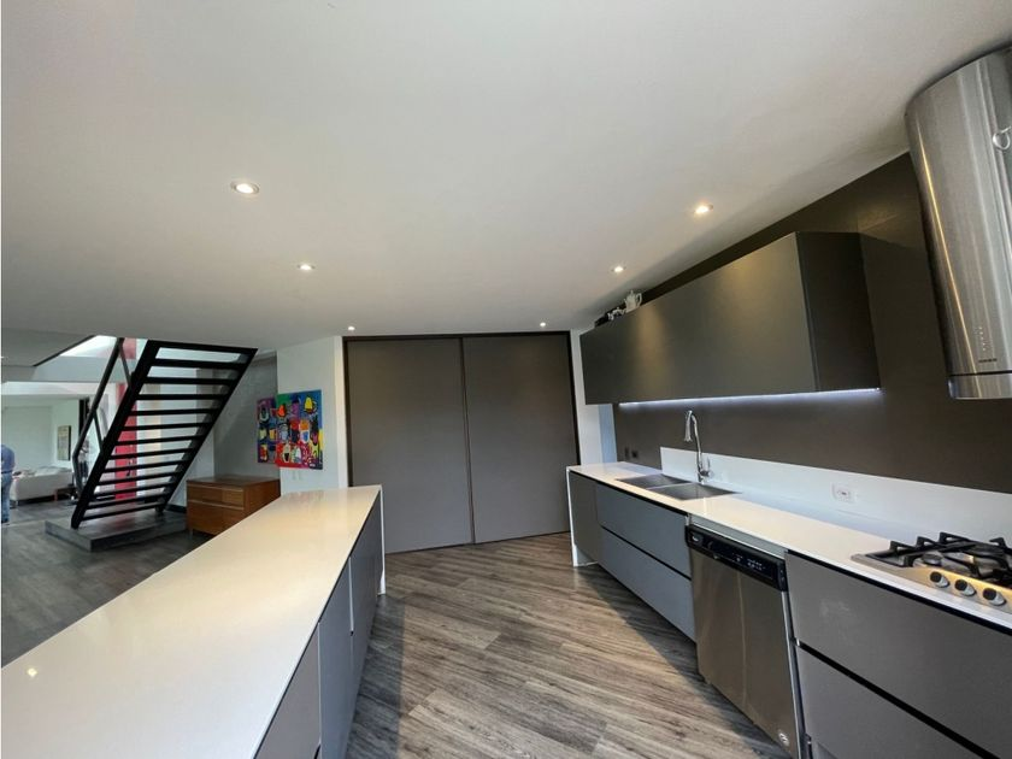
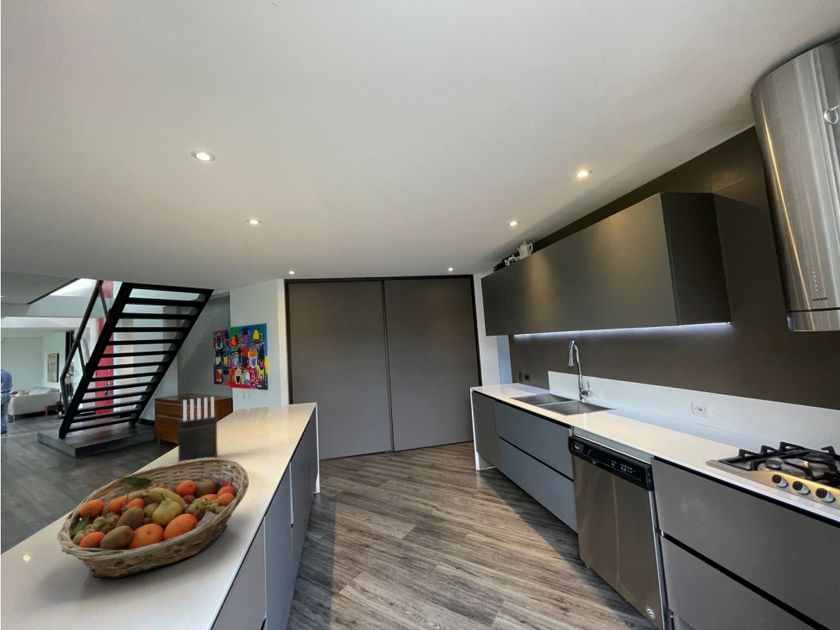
+ fruit basket [56,457,250,580]
+ knife block [177,396,218,463]
